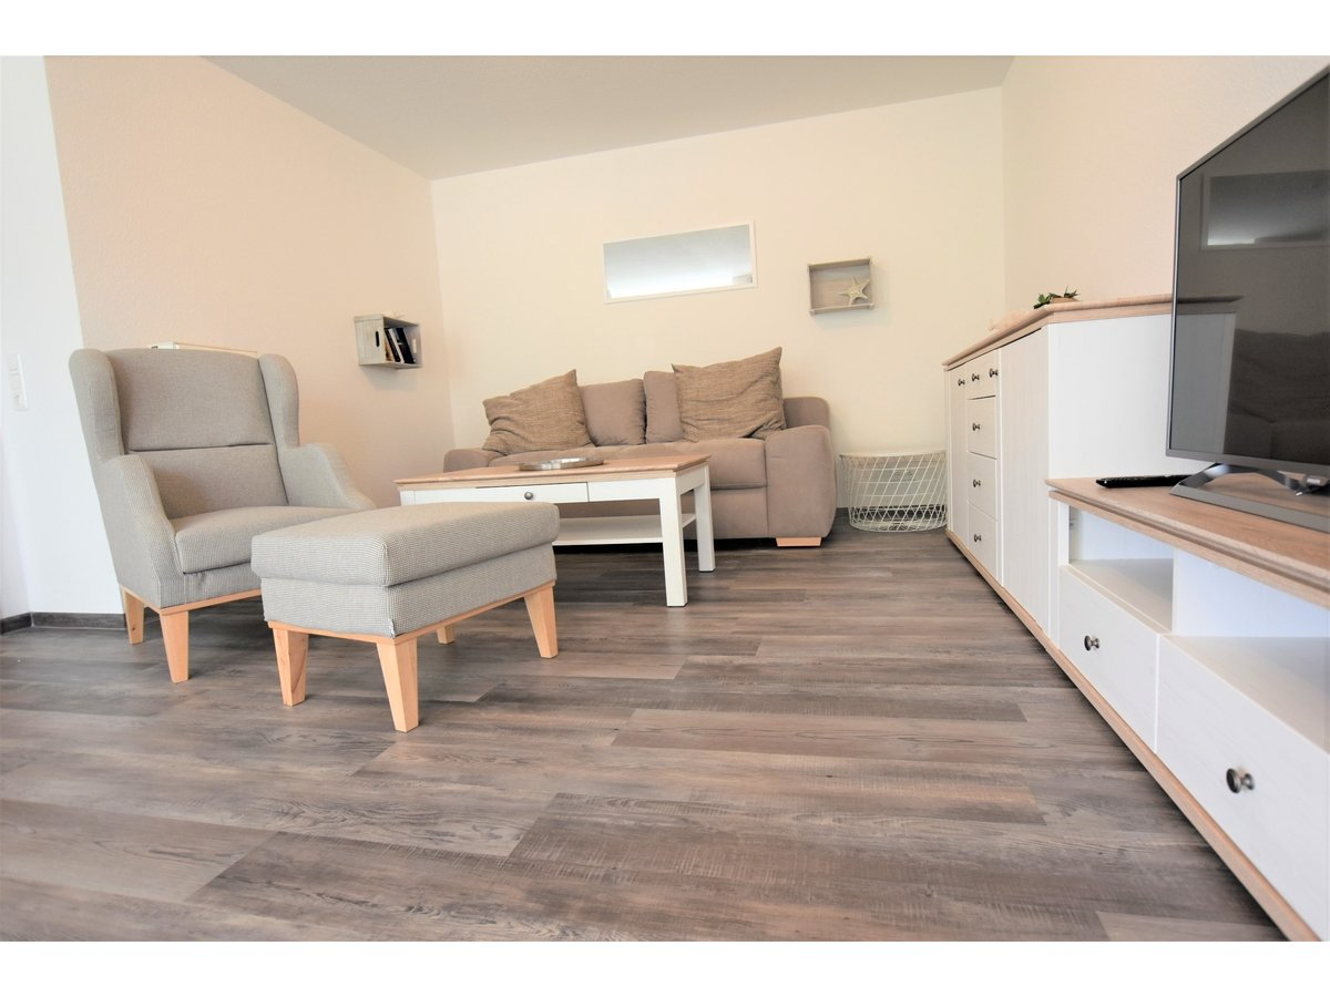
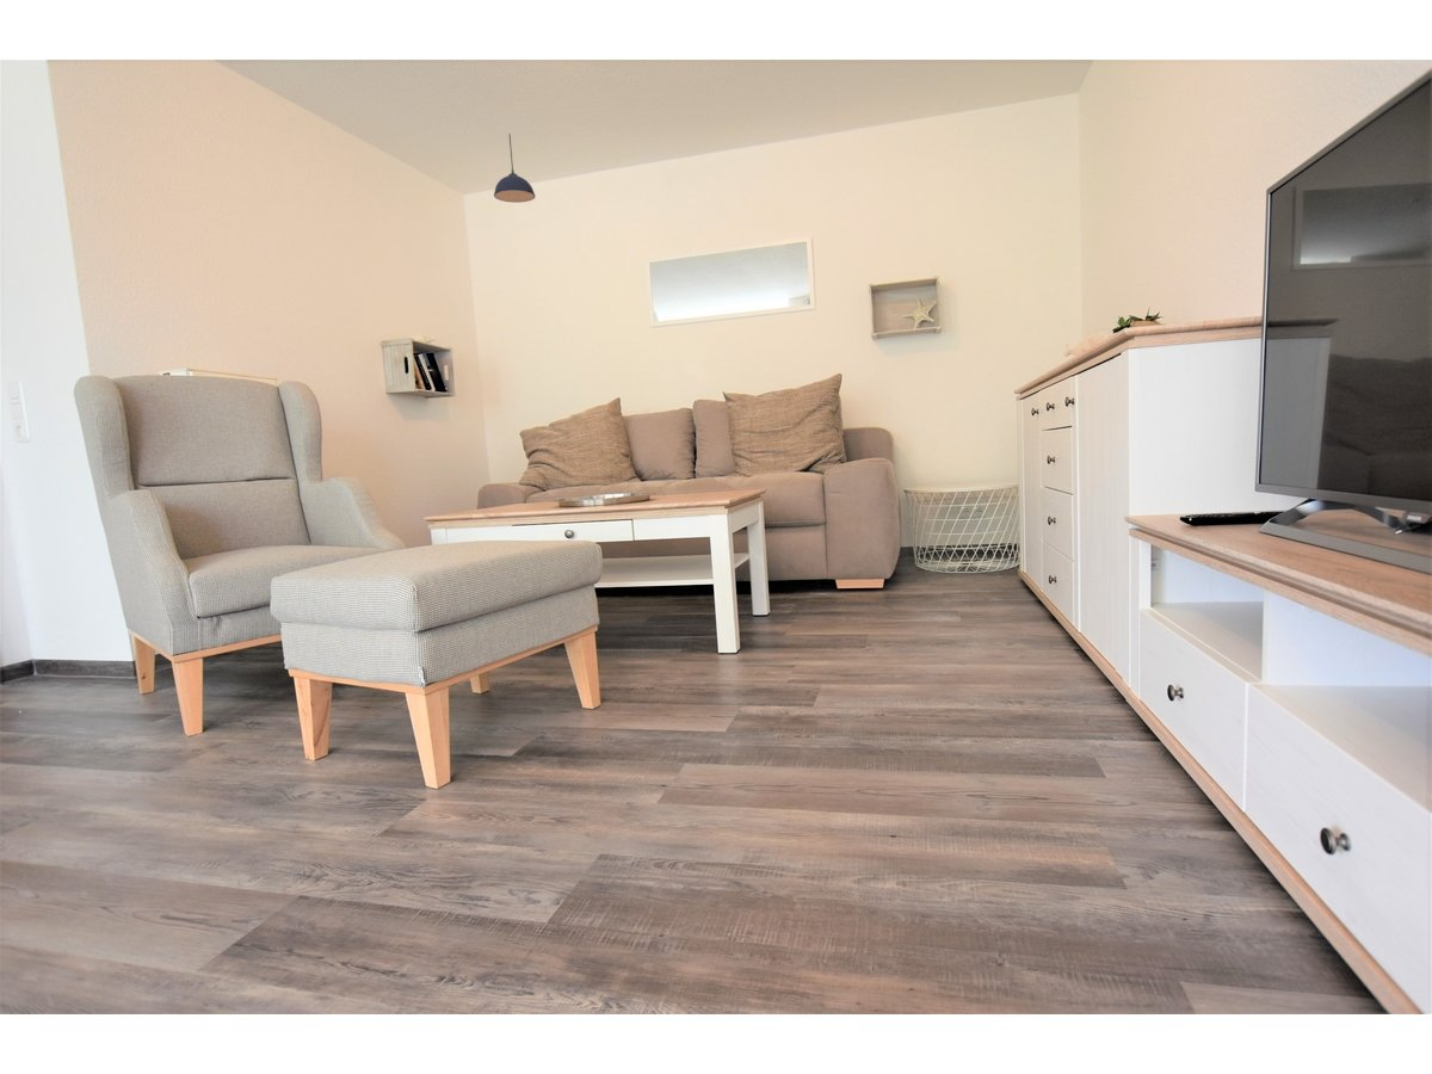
+ pendant light [493,134,536,204]
